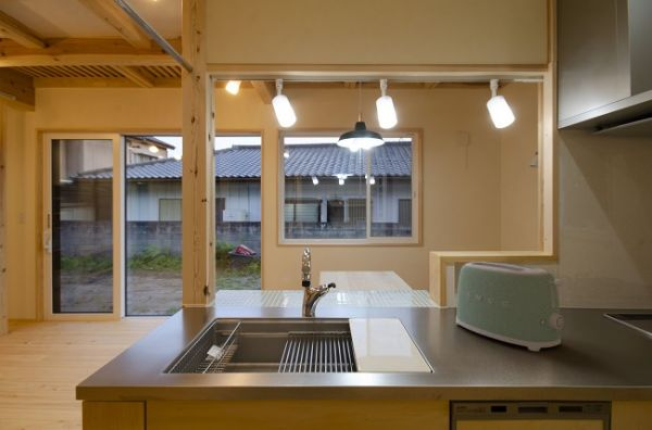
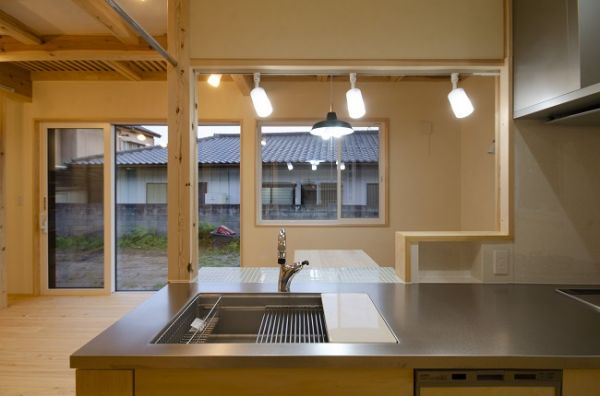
- toaster [455,261,565,352]
